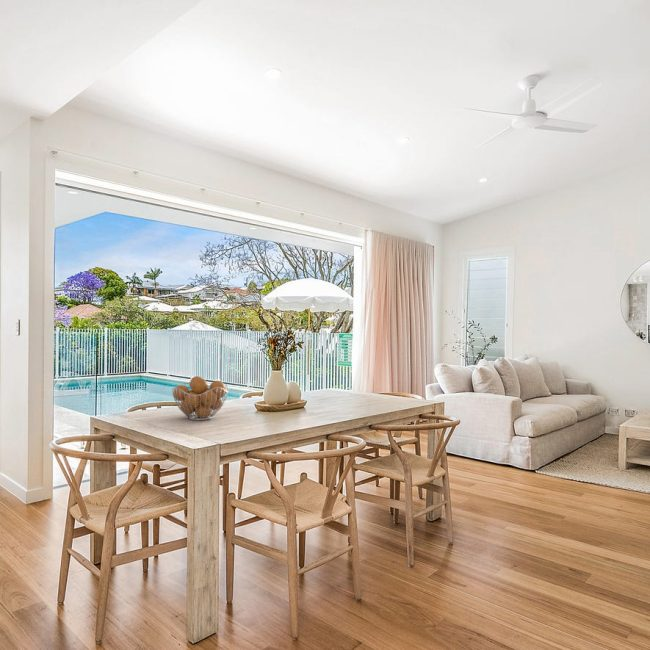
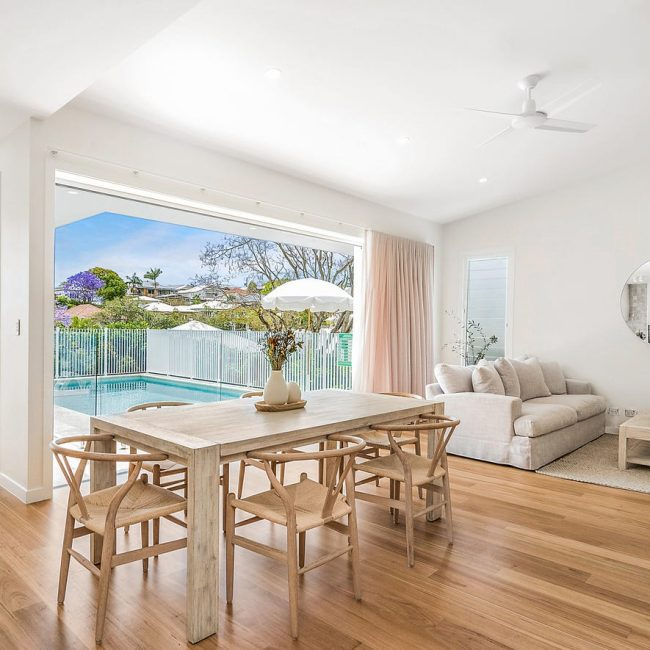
- fruit basket [171,375,229,421]
